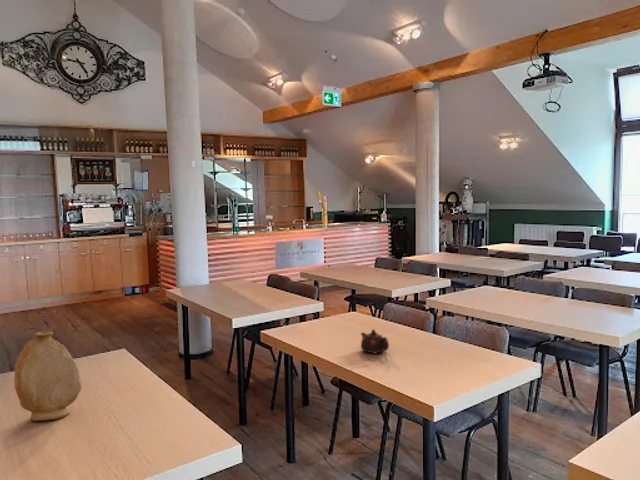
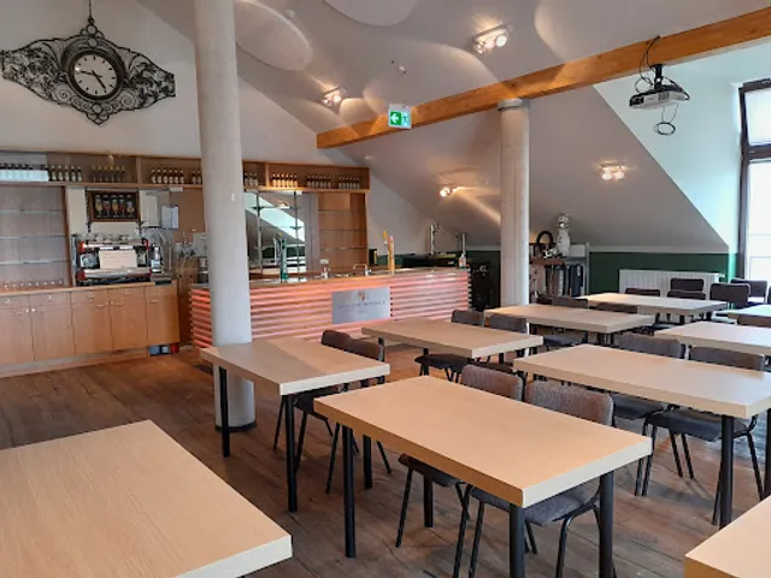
- vase [13,331,82,422]
- teapot [360,328,390,354]
